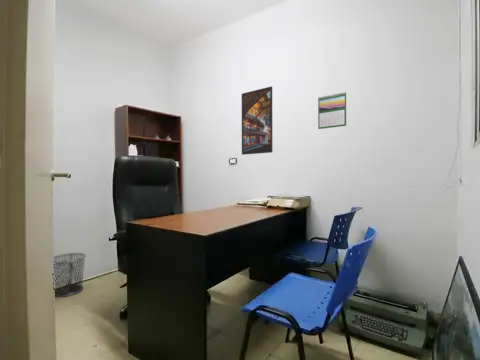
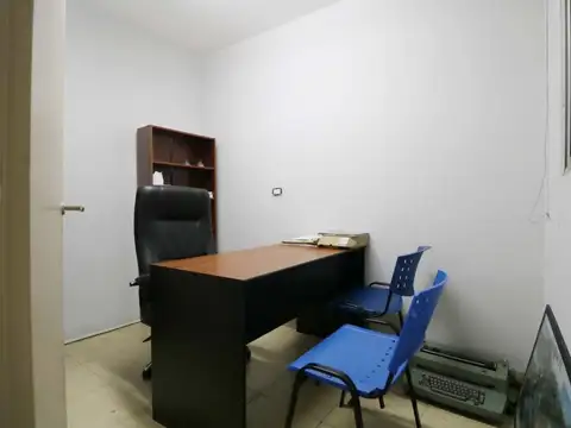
- calendar [317,91,347,130]
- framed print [241,85,273,156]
- waste bin [53,252,87,298]
